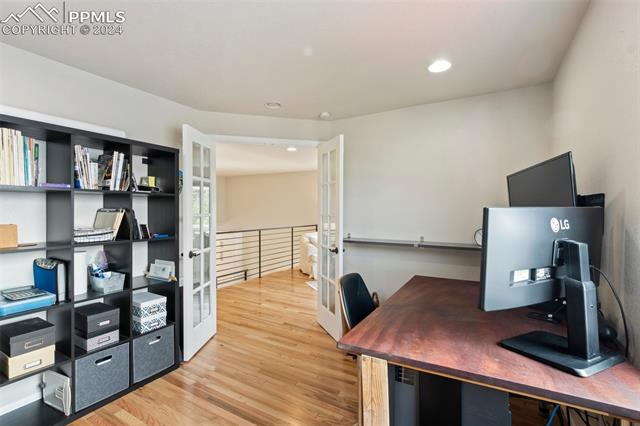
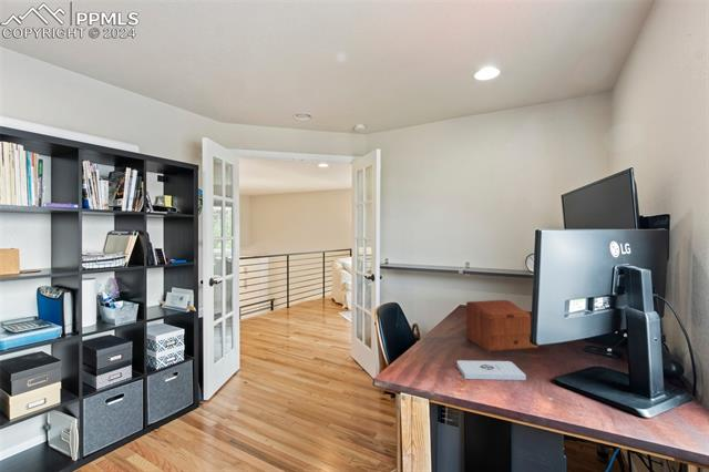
+ notepad [455,359,527,381]
+ sewing box [465,299,538,353]
